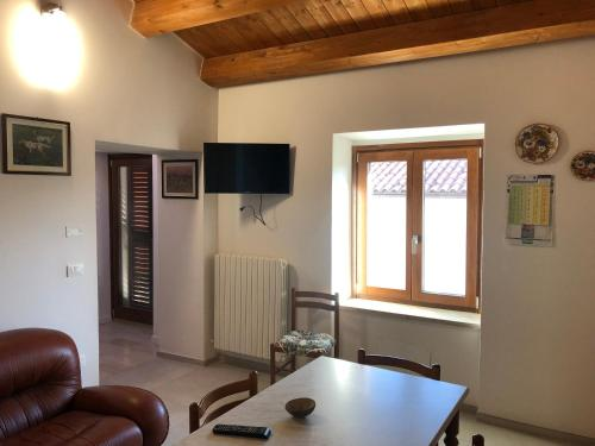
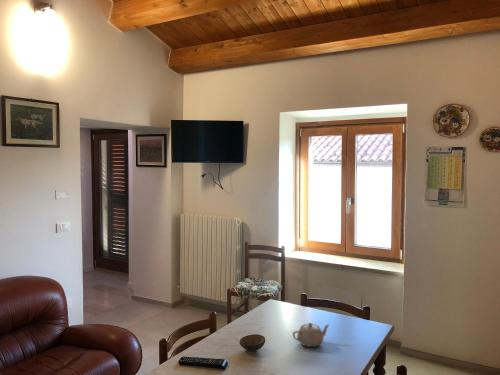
+ teapot [291,322,331,348]
